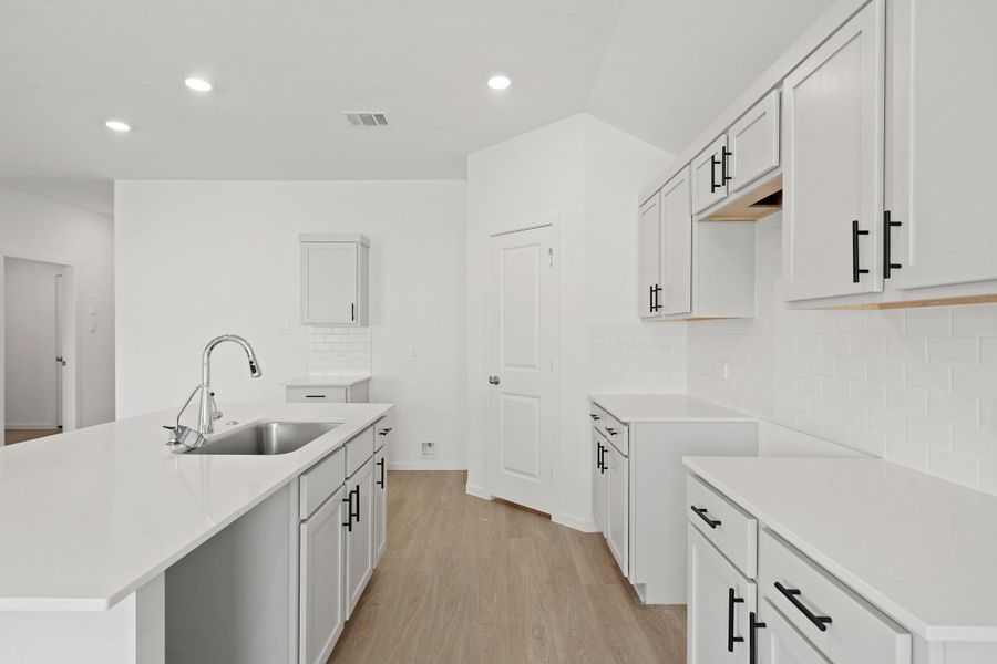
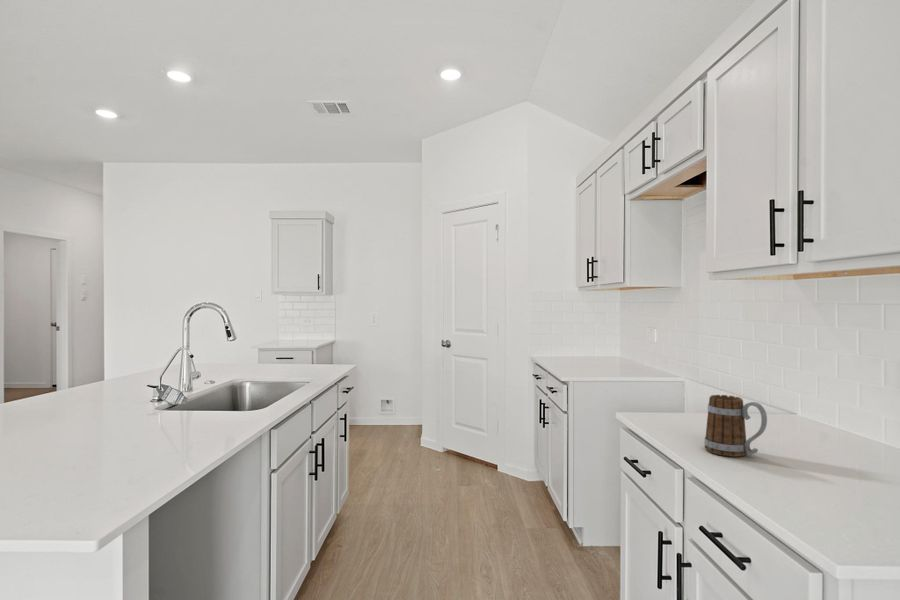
+ mug [703,394,768,458]
